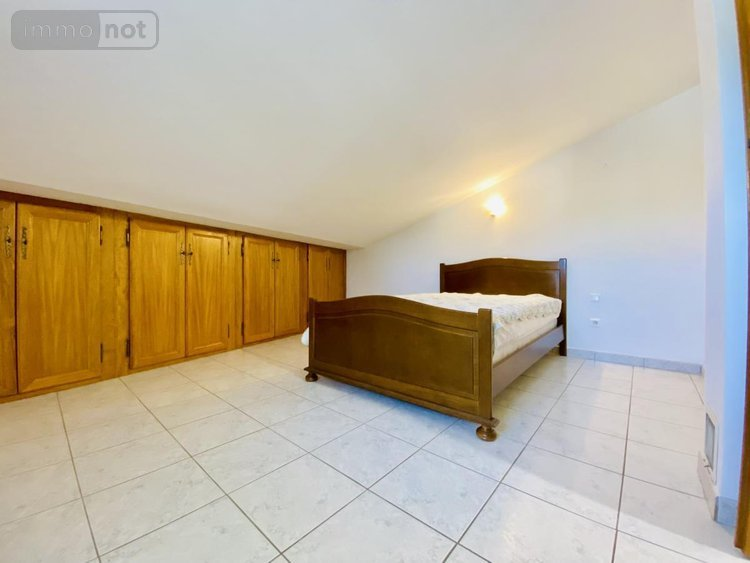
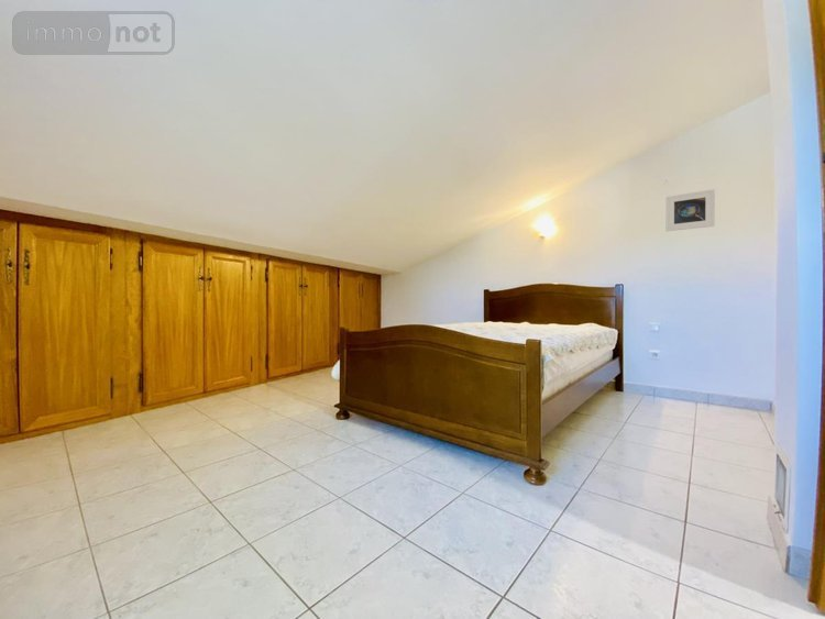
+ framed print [664,188,716,232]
